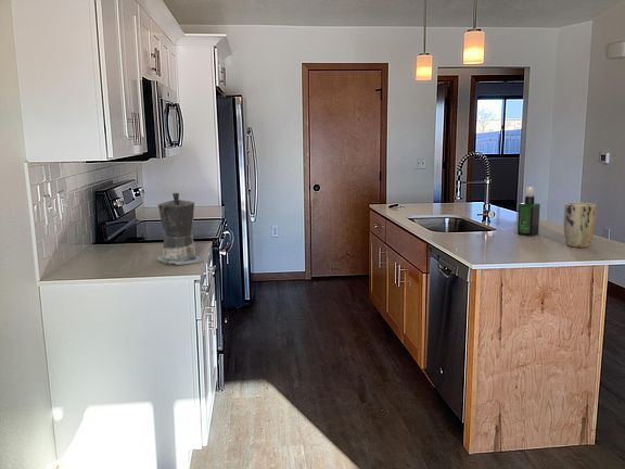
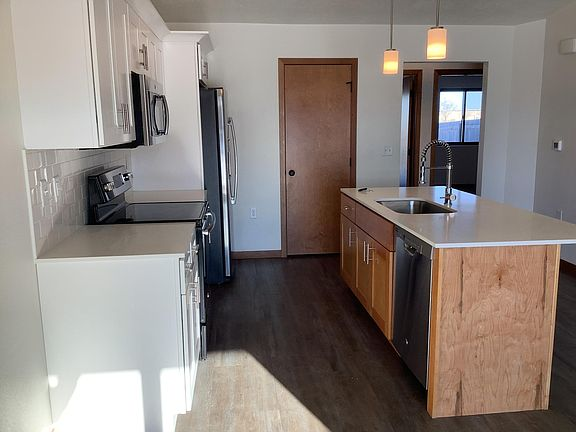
- plant pot [563,202,597,249]
- spray bottle [516,186,541,237]
- coffee maker [156,192,204,266]
